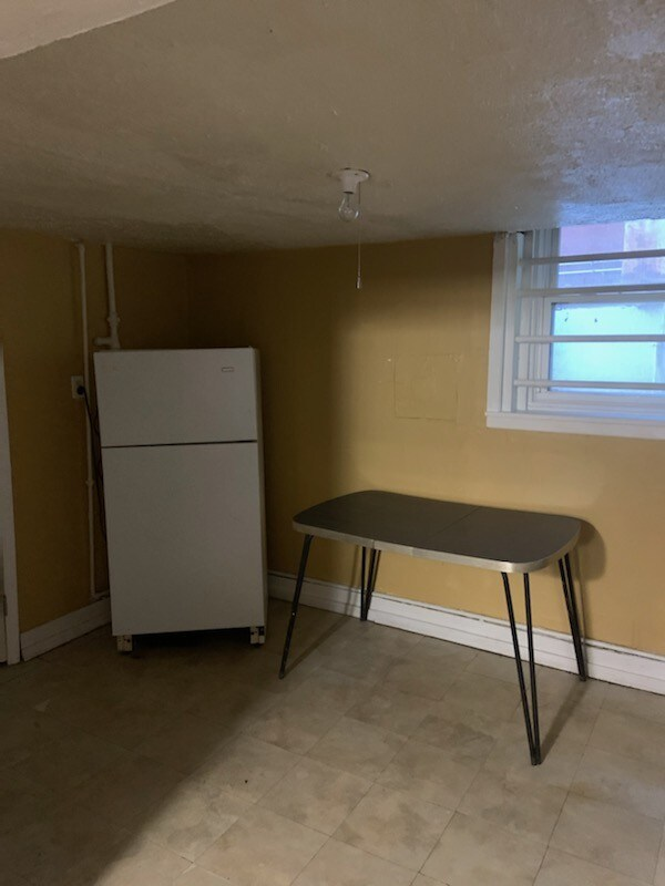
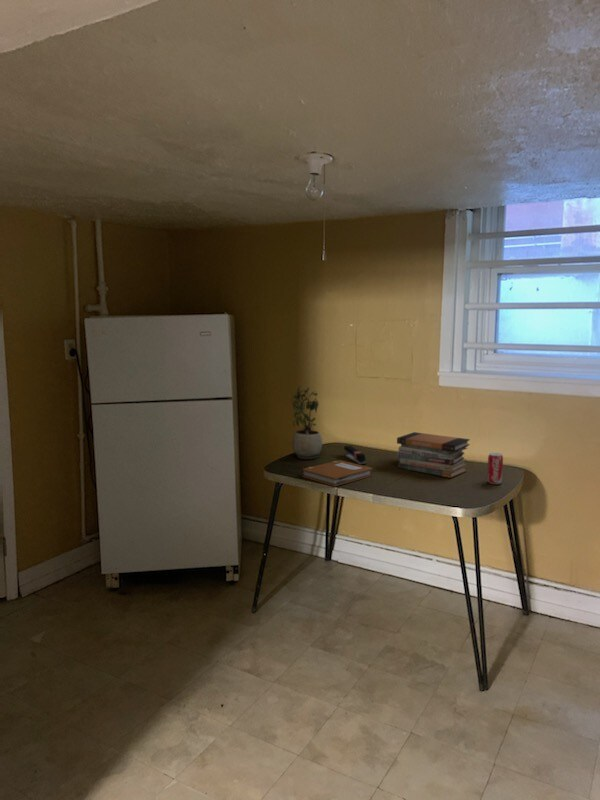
+ potted plant [291,385,323,461]
+ book stack [396,431,471,479]
+ beverage can [486,452,504,485]
+ notebook [300,459,374,487]
+ stapler [343,445,367,465]
